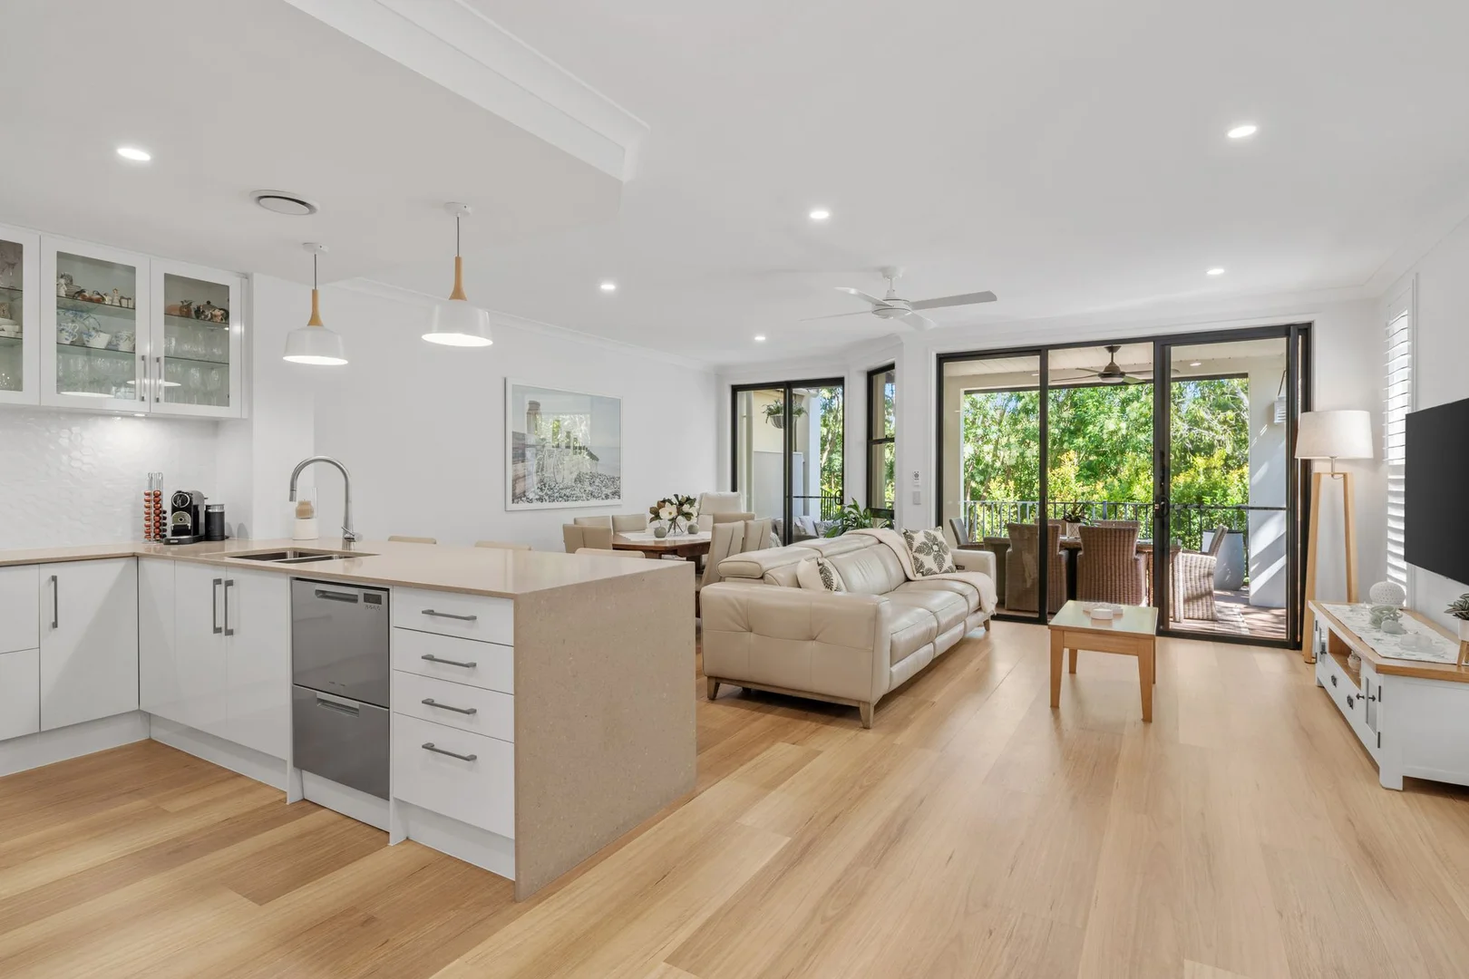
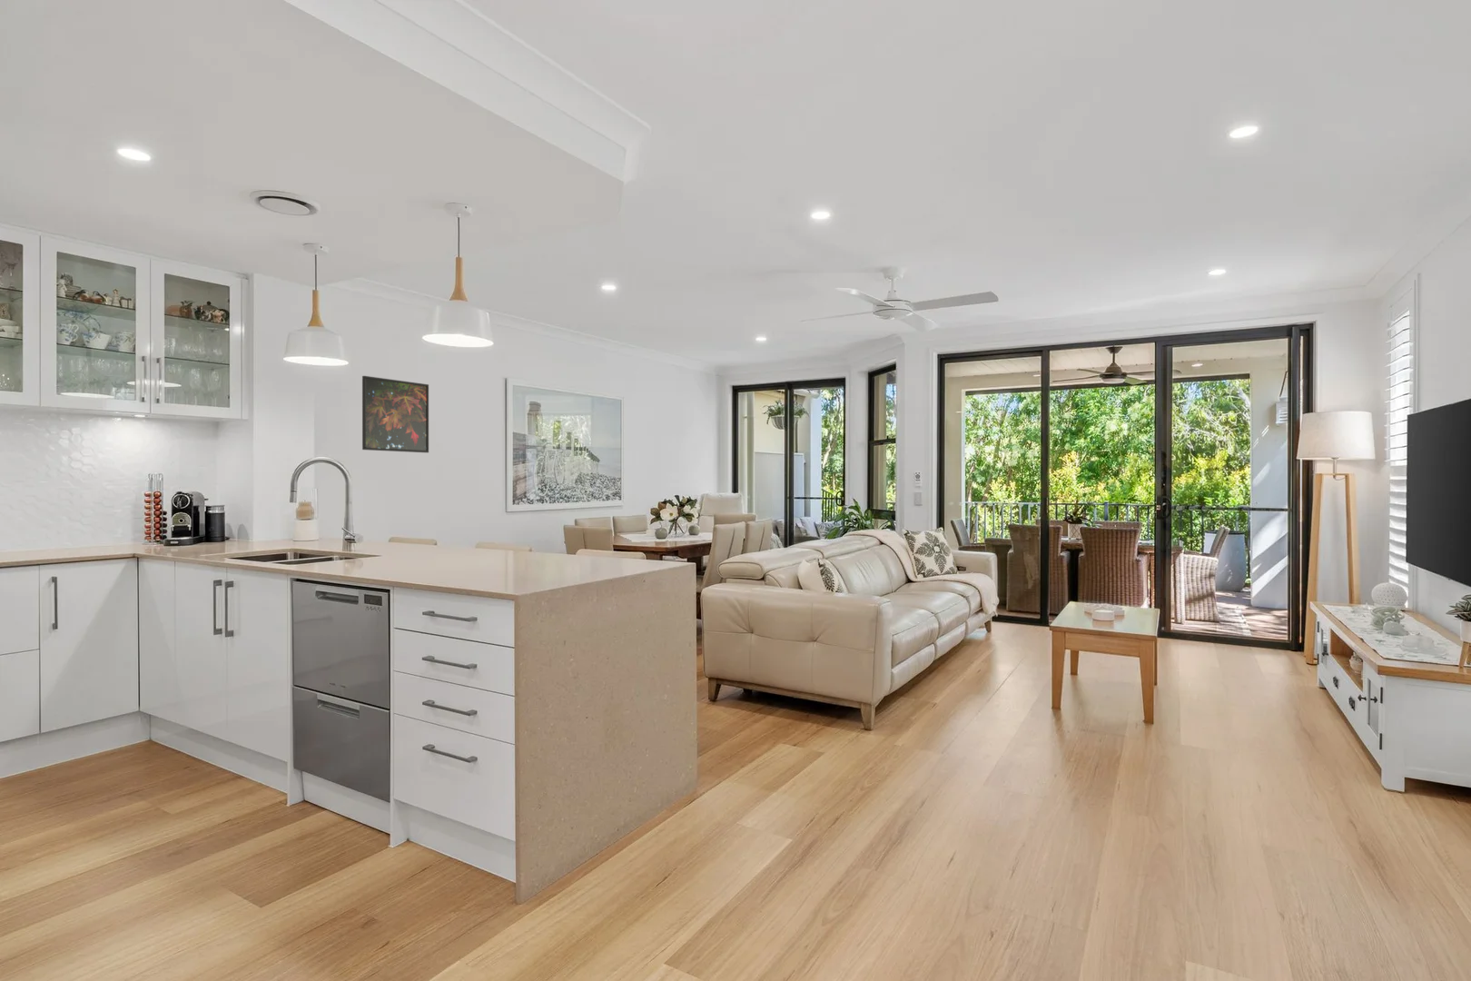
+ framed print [361,376,429,453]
